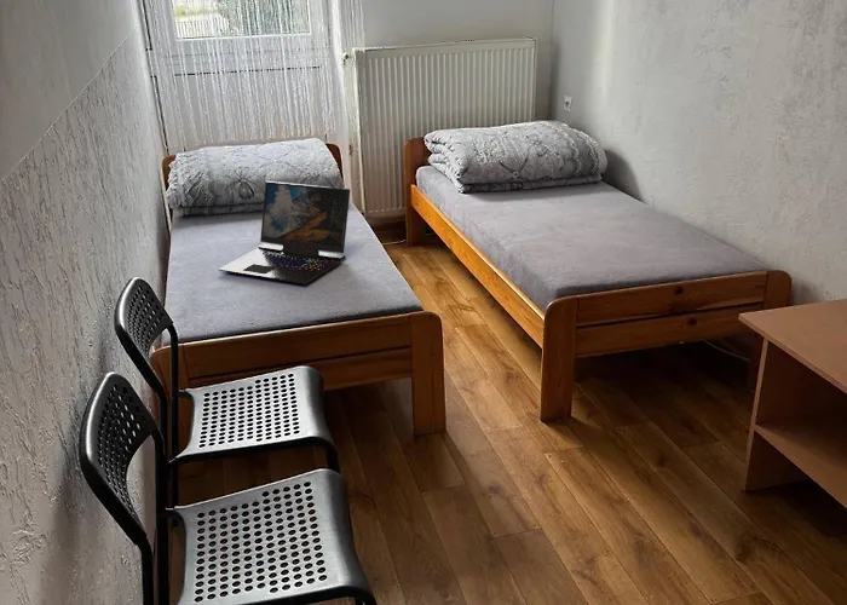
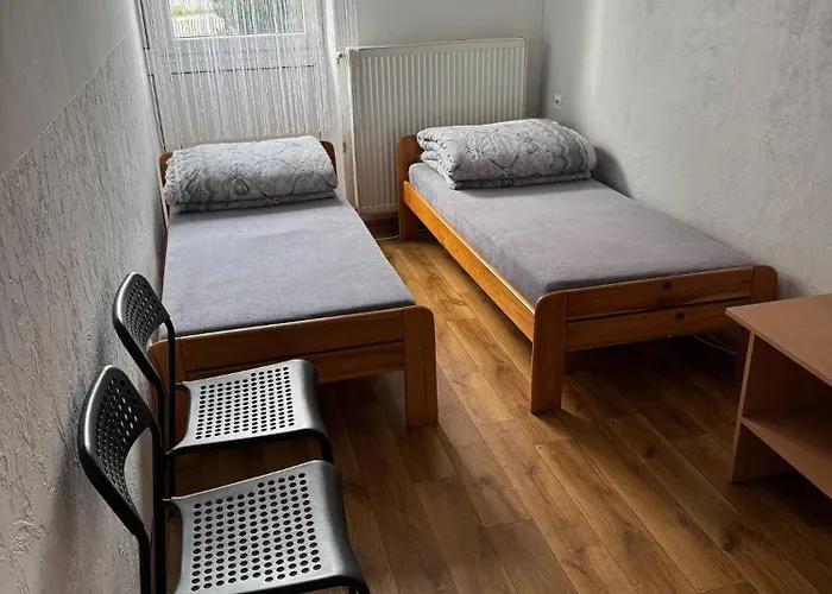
- laptop [218,180,351,286]
